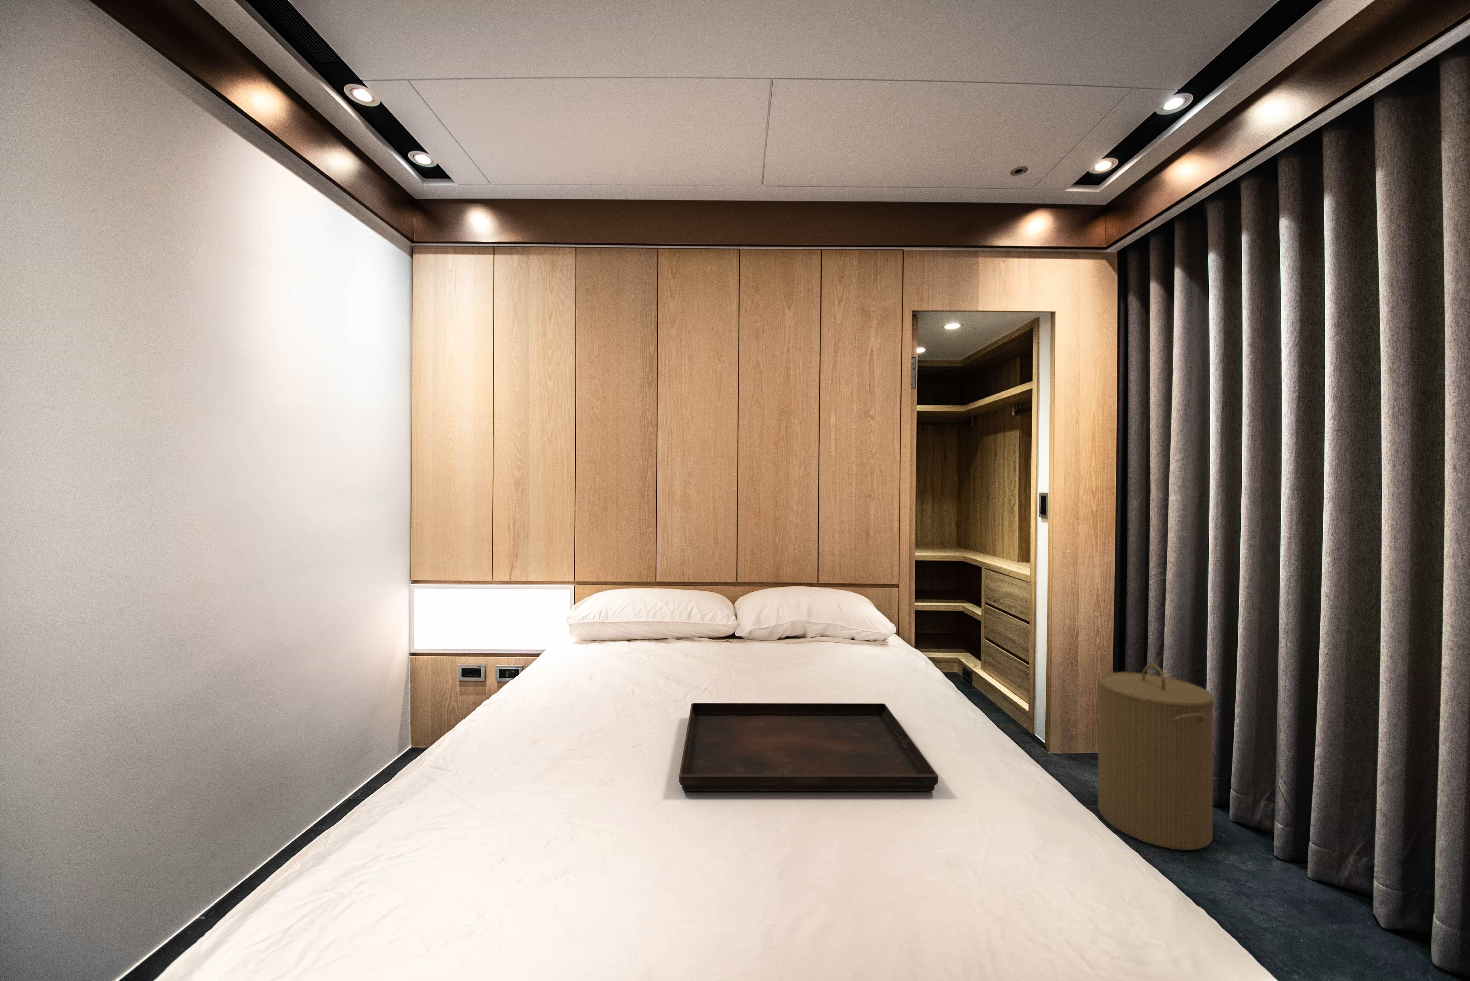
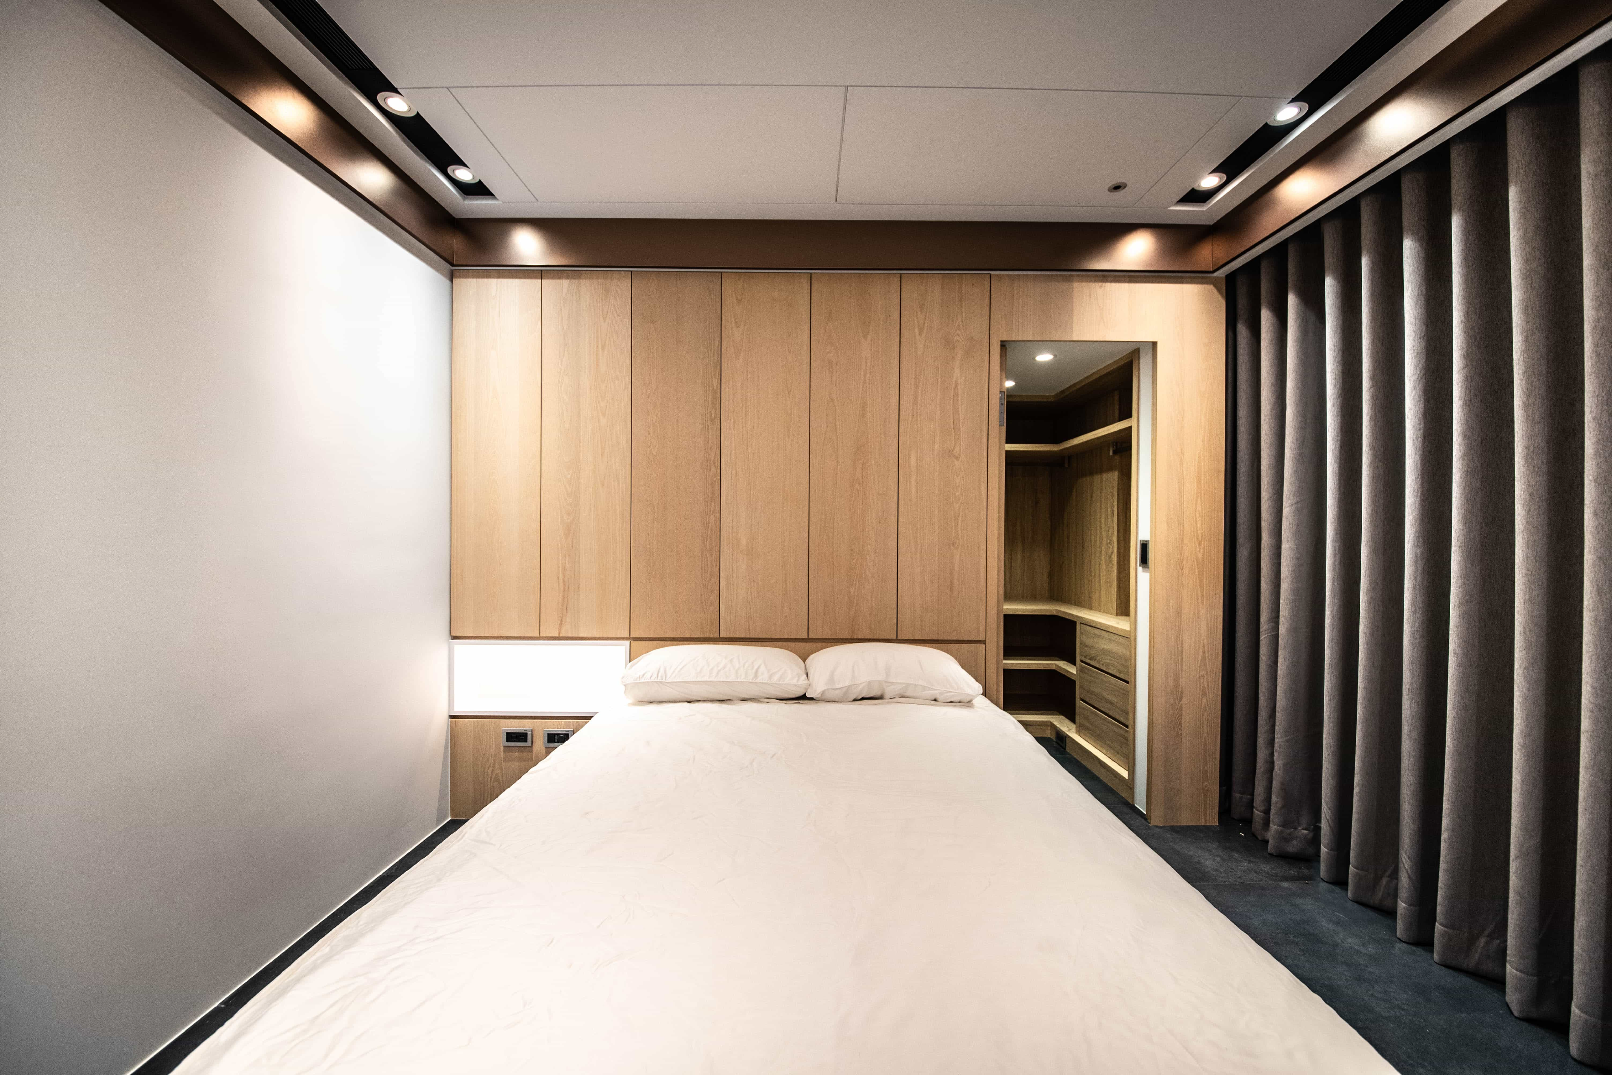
- serving tray [679,703,938,792]
- laundry hamper [1098,663,1215,851]
